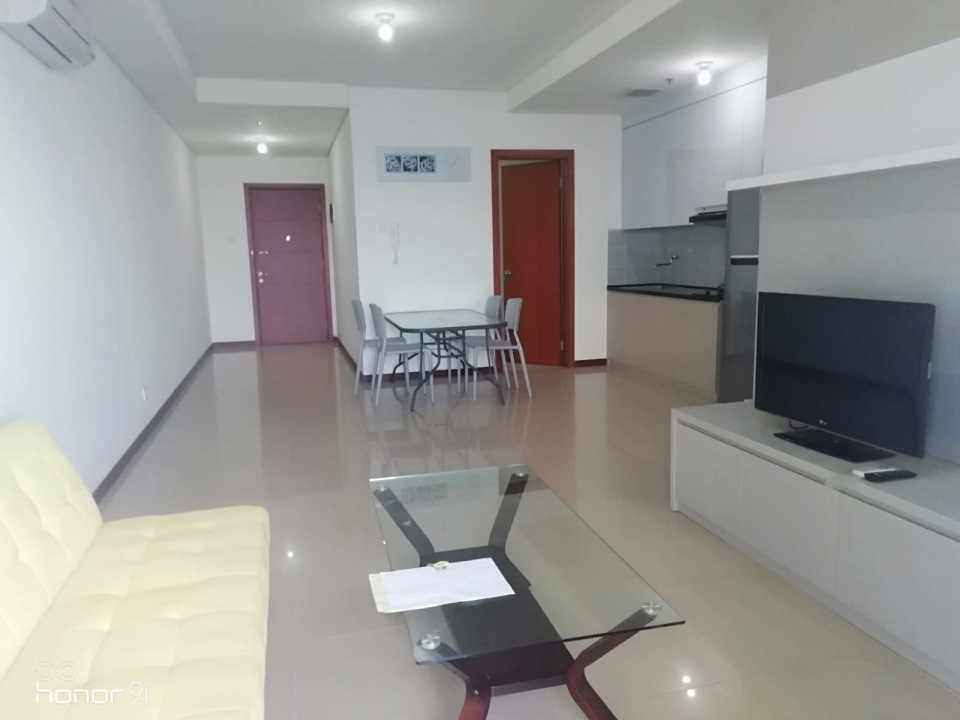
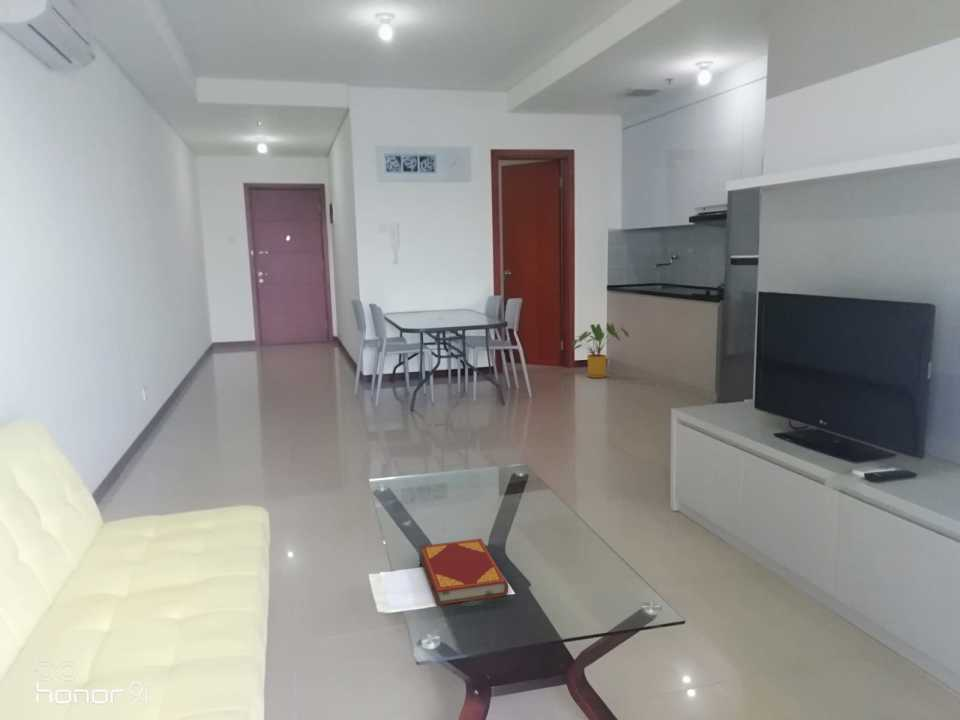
+ hardback book [419,538,509,606]
+ house plant [572,322,630,379]
